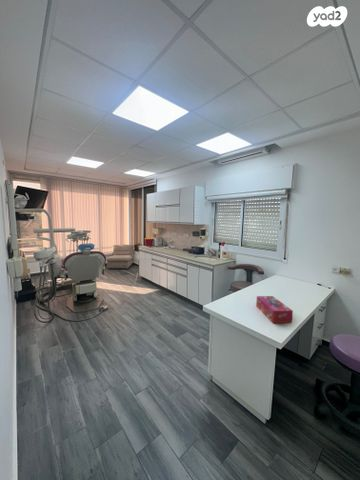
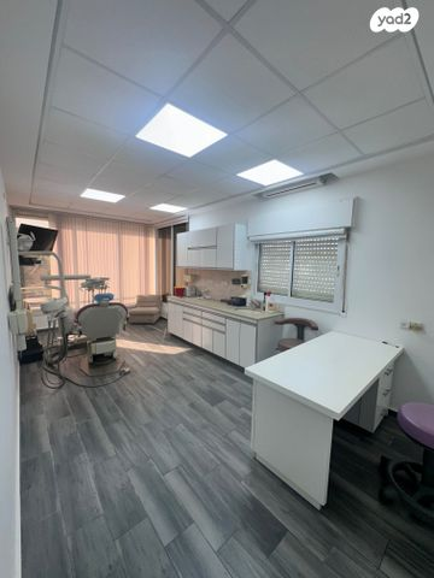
- tissue box [255,295,294,324]
